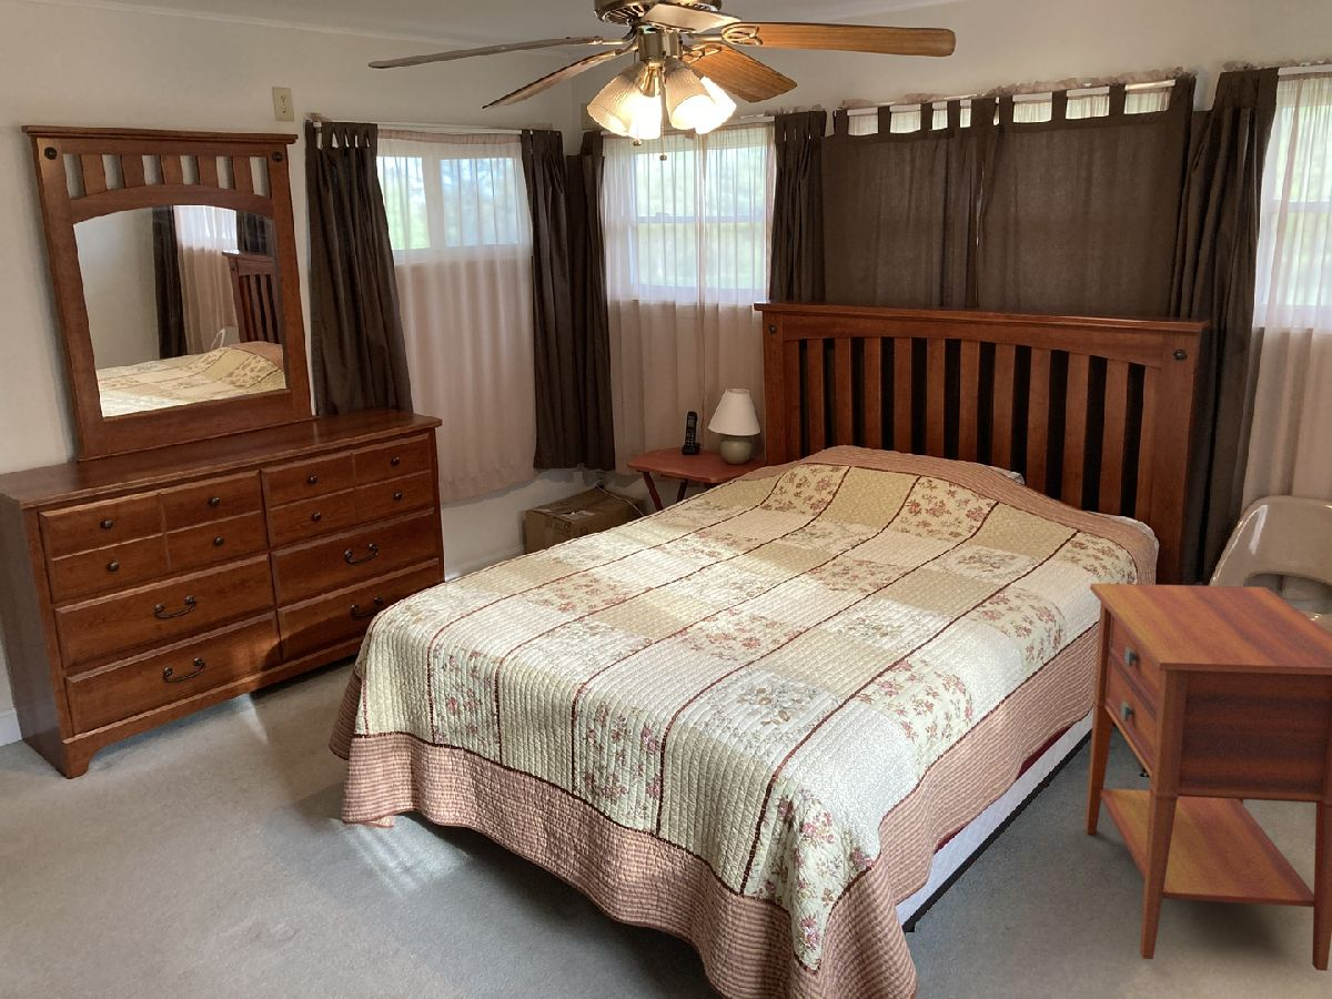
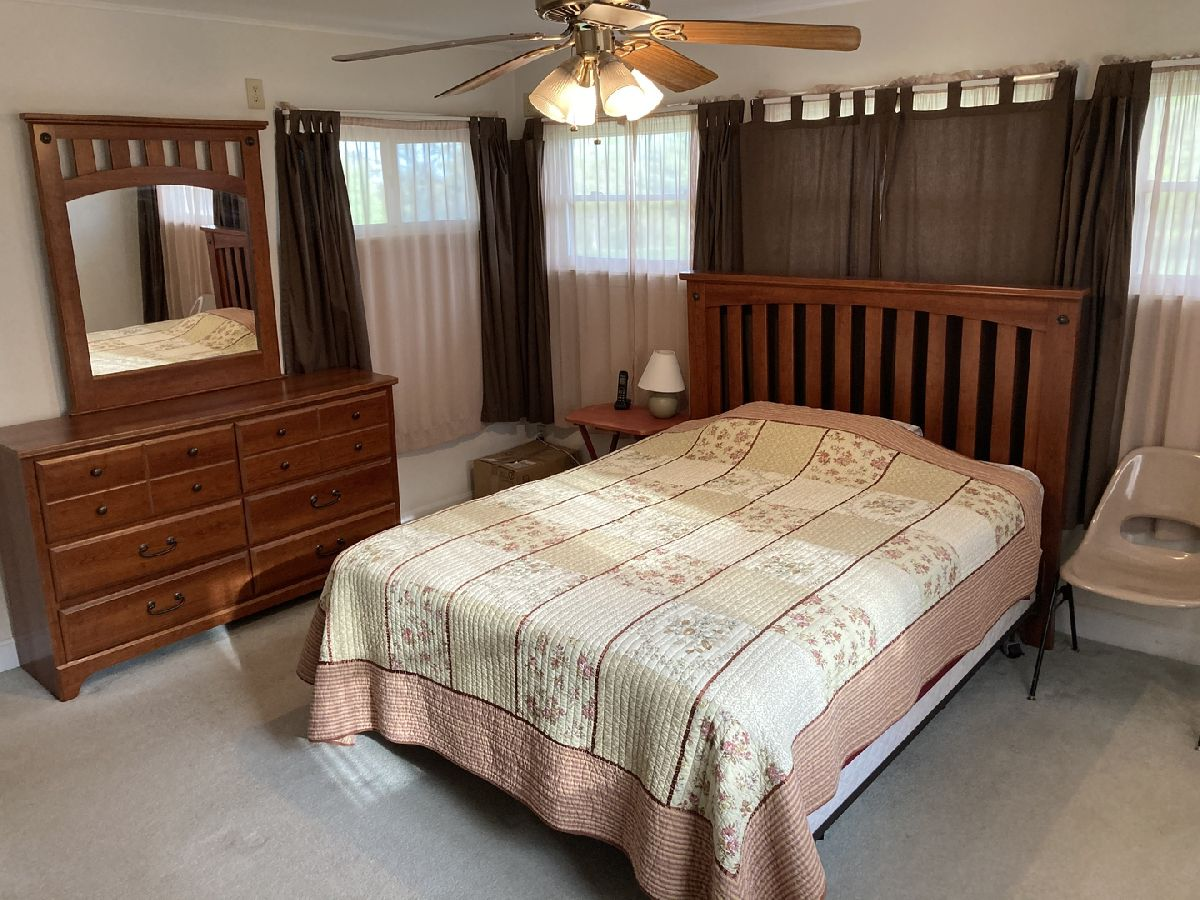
- nightstand [1084,583,1332,972]
